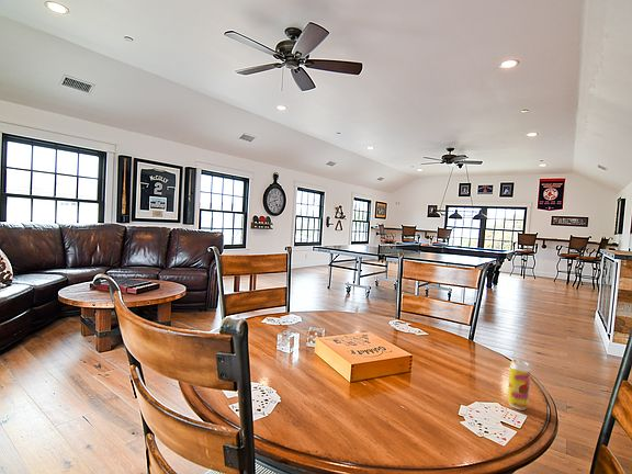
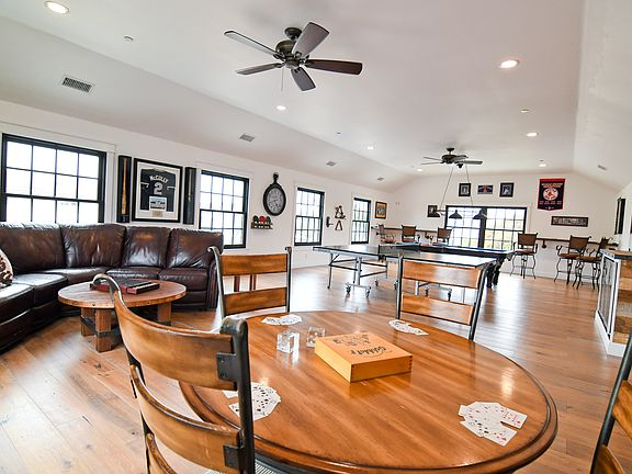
- beverage can [507,358,532,411]
